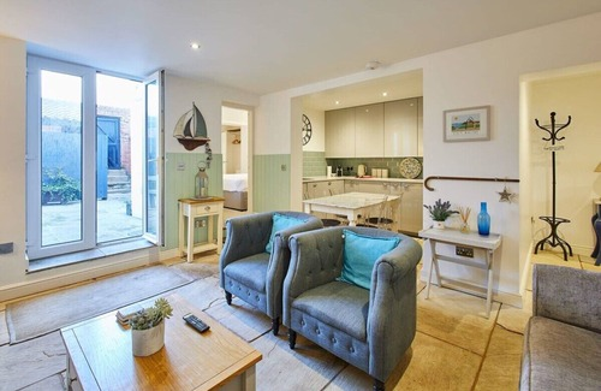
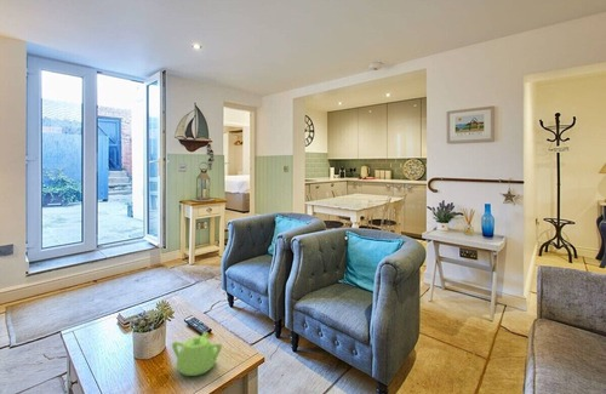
+ teapot [171,331,223,377]
